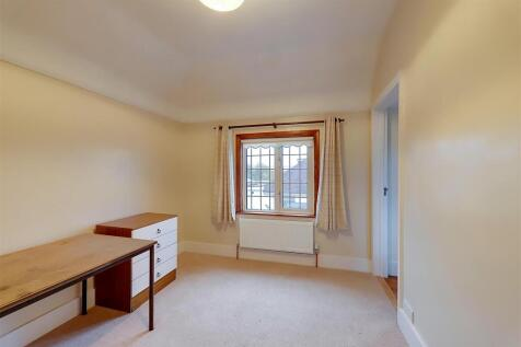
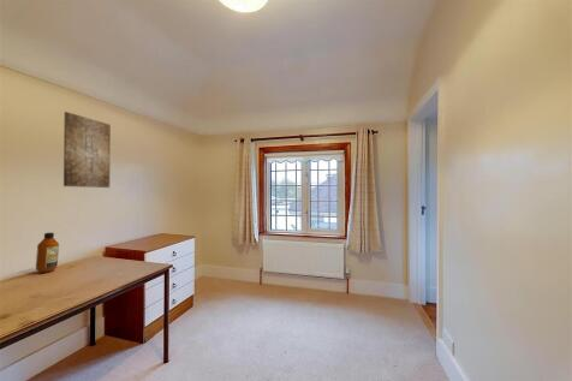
+ bottle [35,232,60,274]
+ wall art [62,111,112,189]
